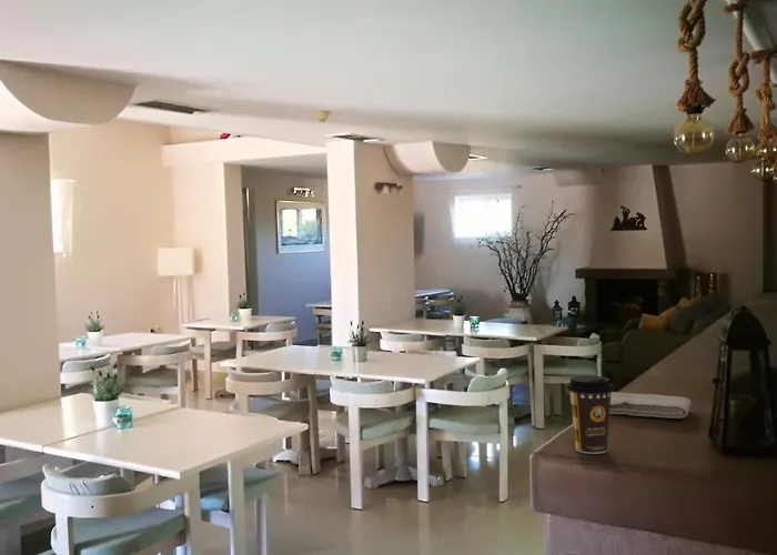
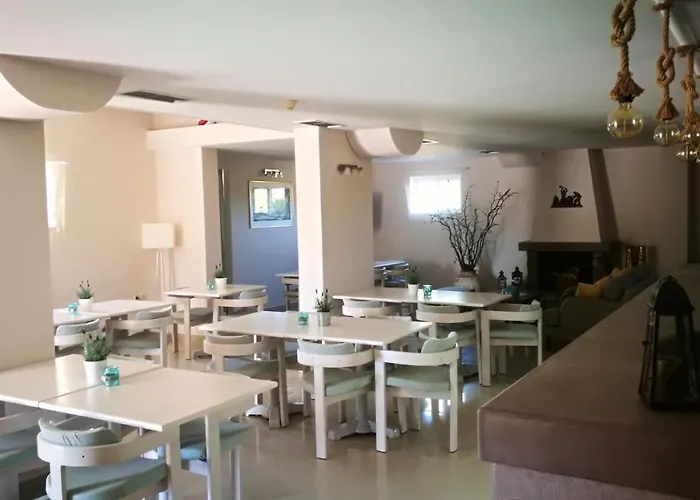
- washcloth [609,391,693,420]
- coffee cup [565,375,615,455]
